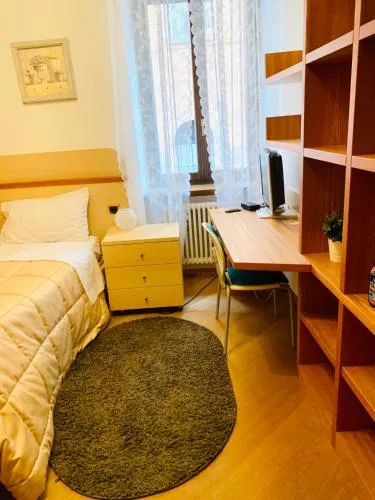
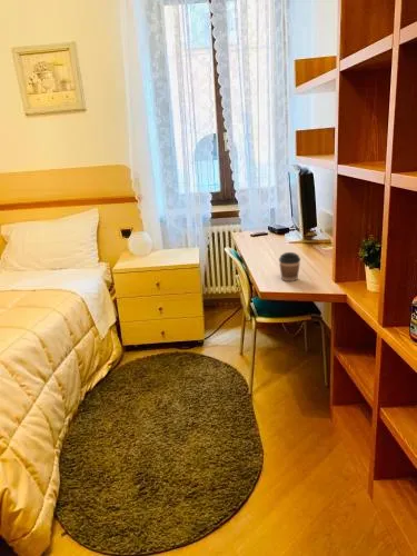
+ coffee cup [278,251,301,282]
